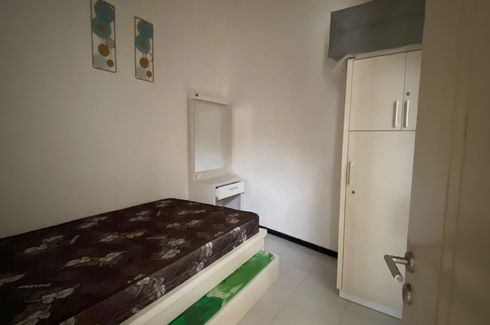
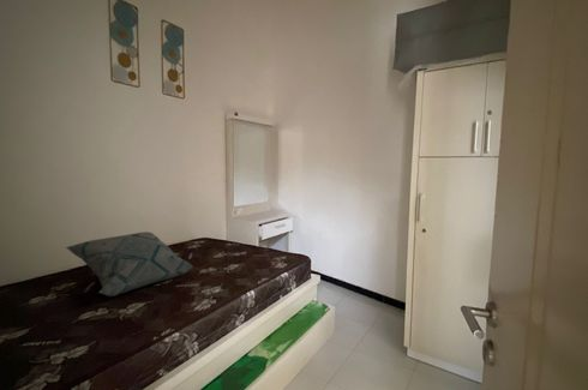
+ decorative pillow [65,230,194,298]
